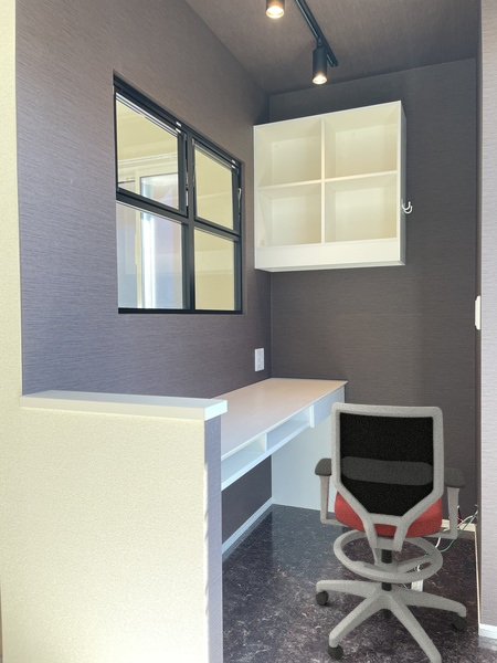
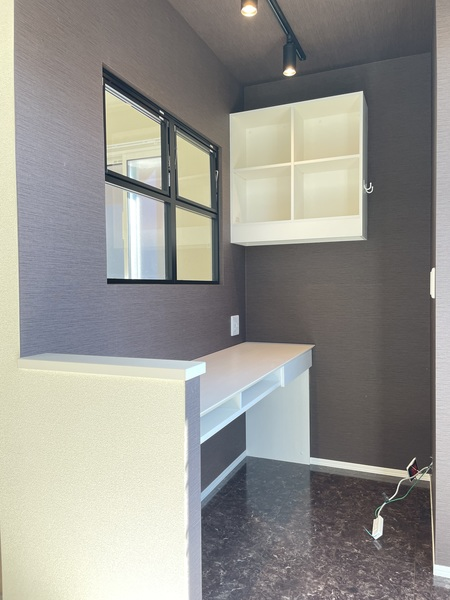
- office chair [314,401,467,663]
